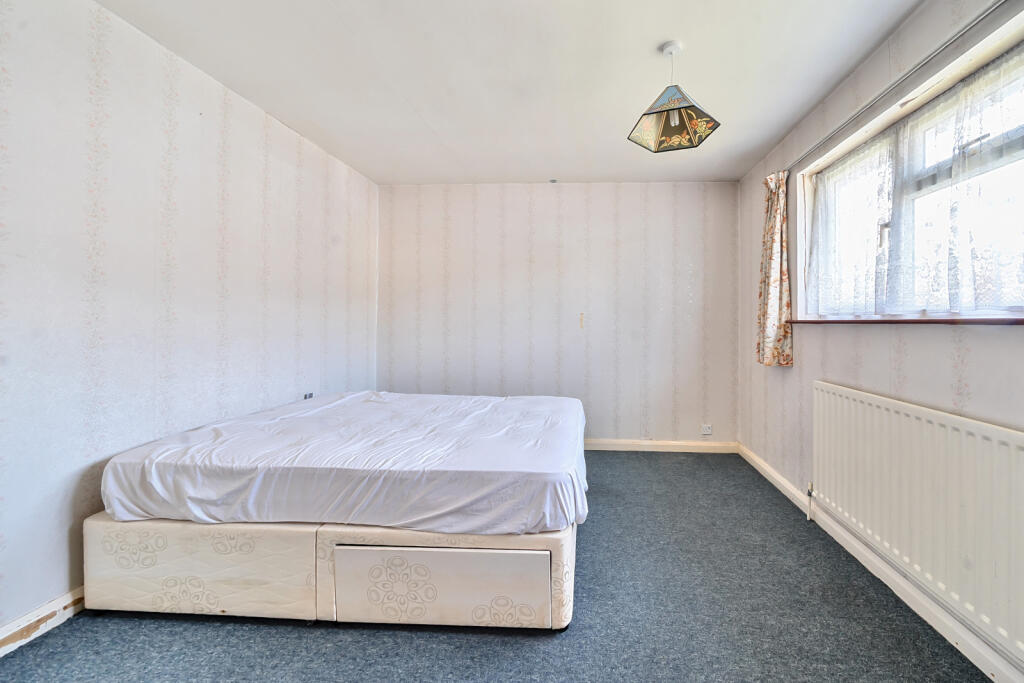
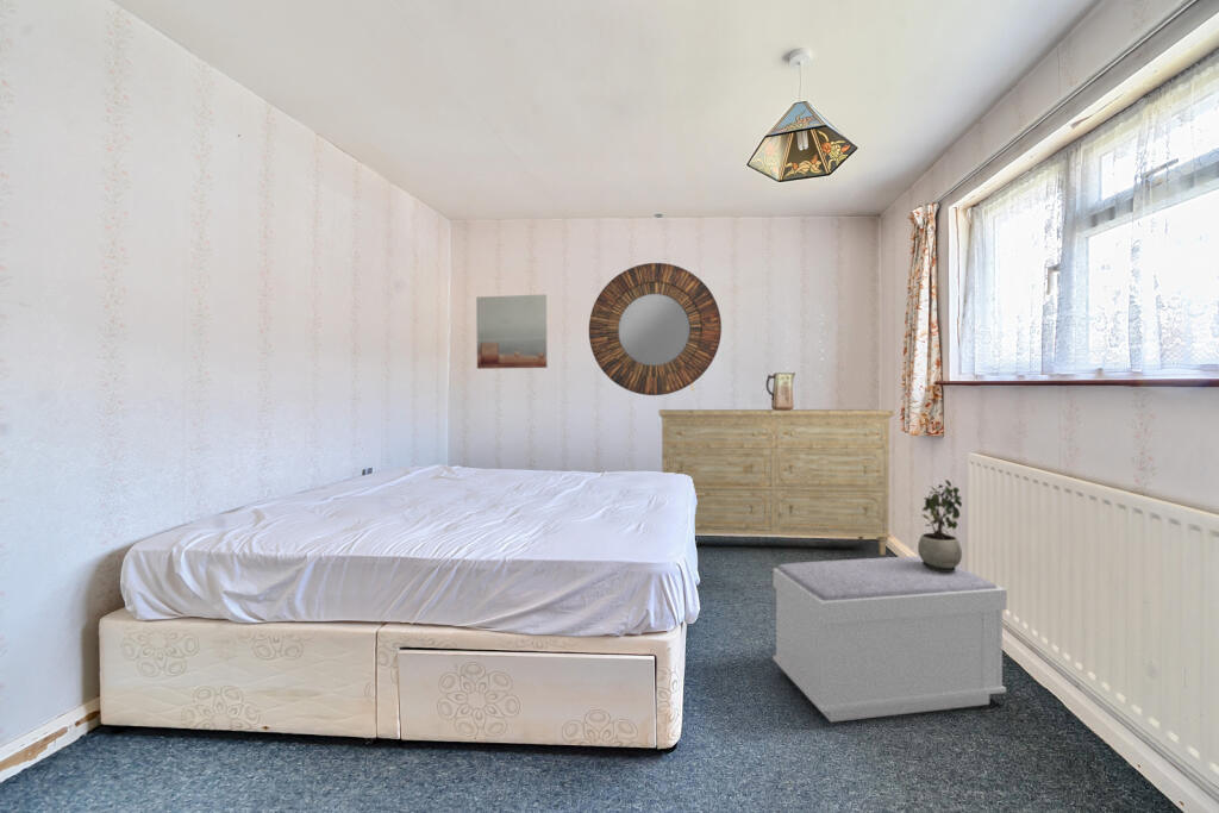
+ home mirror [588,262,723,396]
+ wall art [475,294,549,370]
+ potted plant [917,479,963,573]
+ vase [765,371,796,411]
+ dresser [658,408,895,556]
+ bench [771,555,1008,724]
